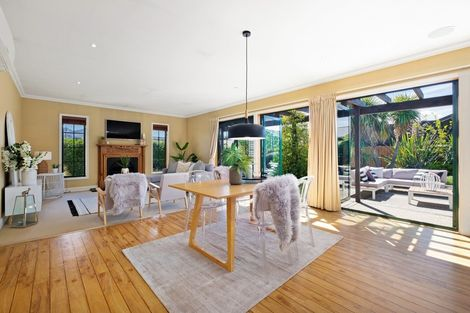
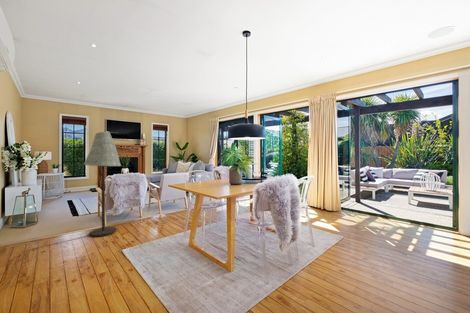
+ floor lamp [83,131,122,237]
